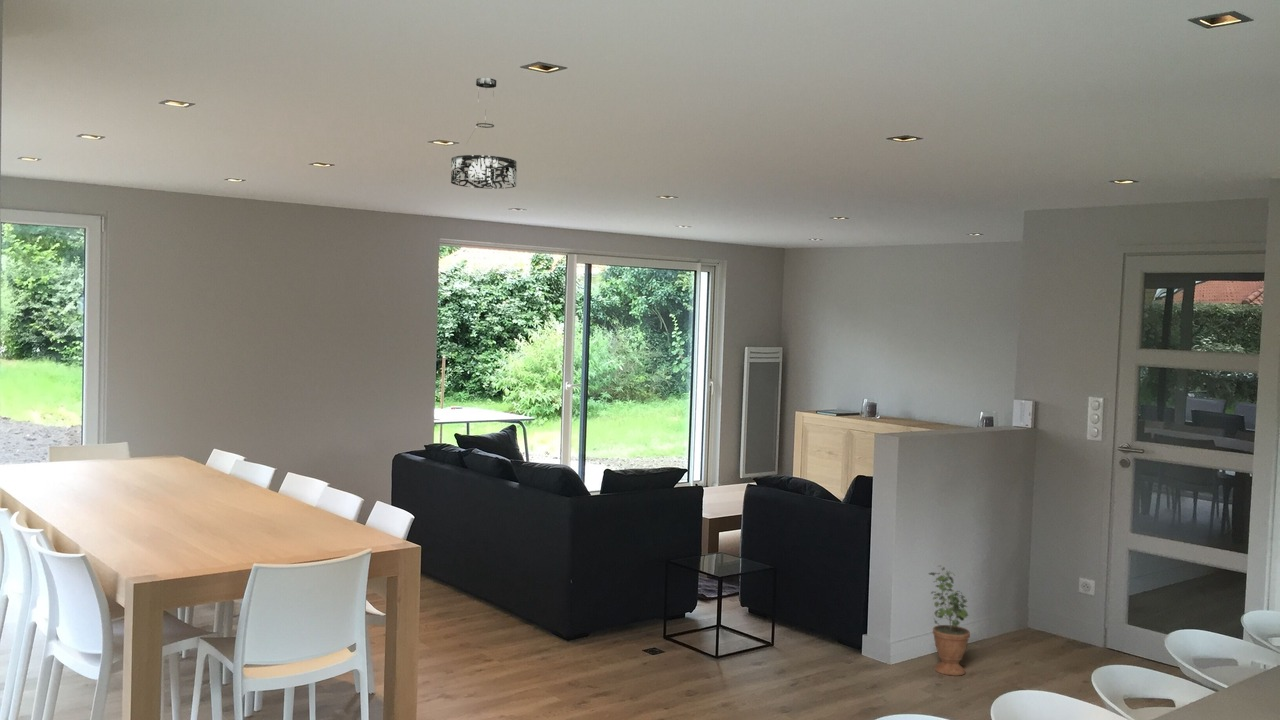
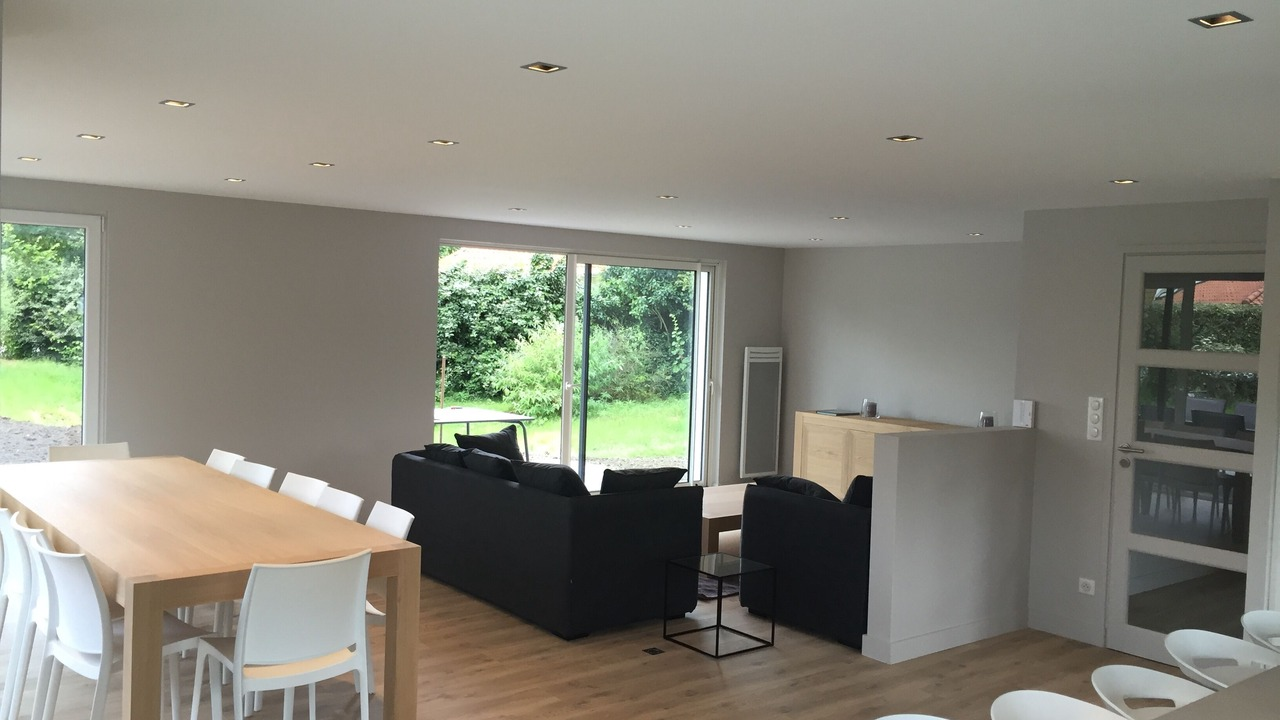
- pendant light [450,77,518,190]
- potted plant [928,565,971,677]
